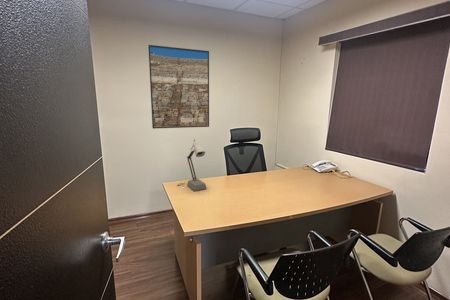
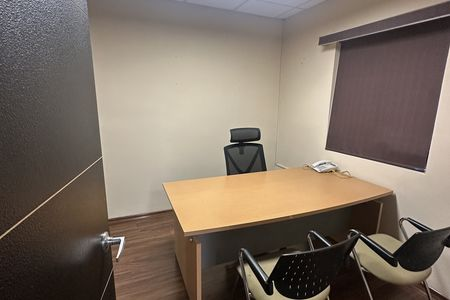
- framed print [147,44,210,130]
- desk lamp [177,138,207,192]
